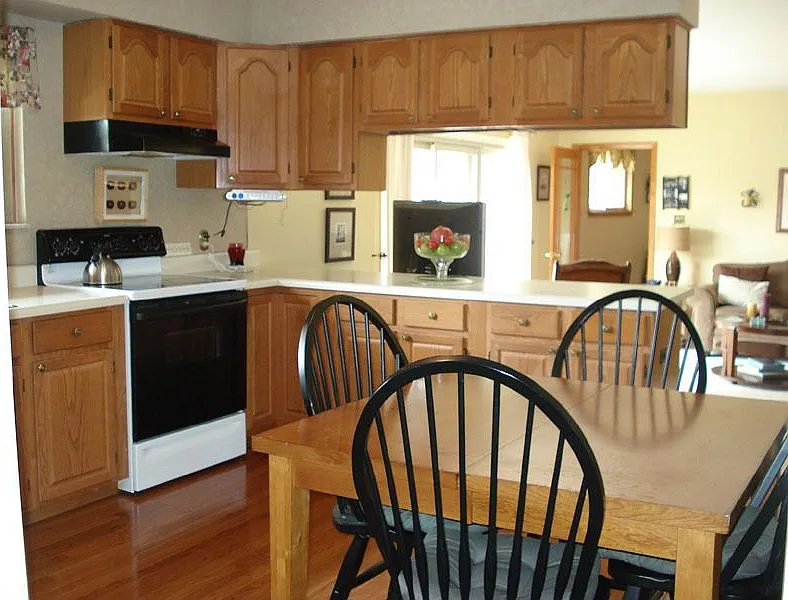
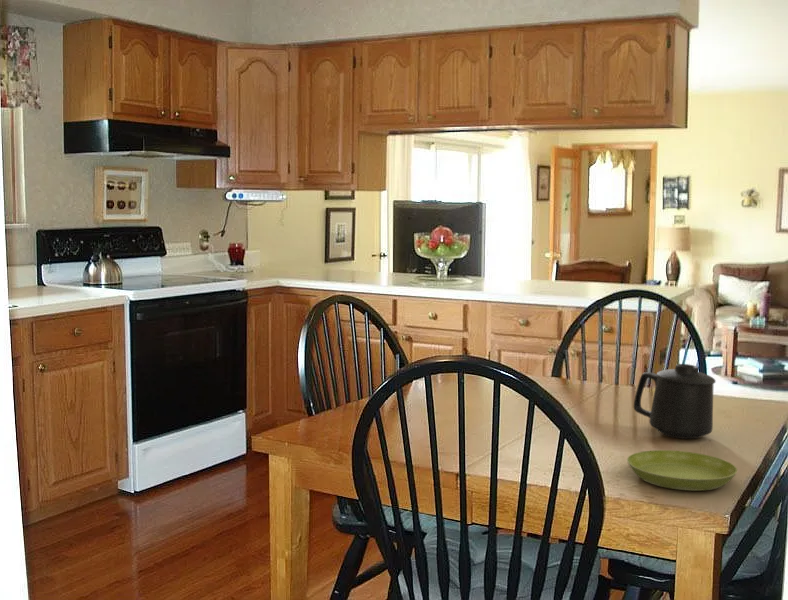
+ mug [633,363,717,440]
+ saucer [626,449,738,492]
